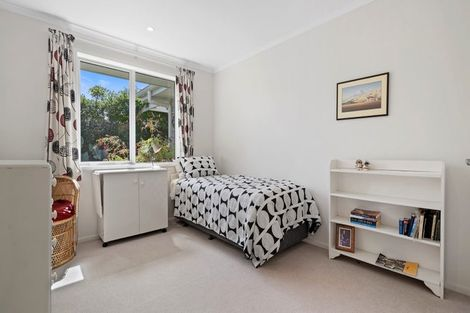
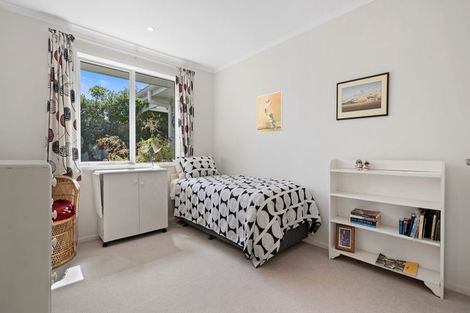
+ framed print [256,90,284,134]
